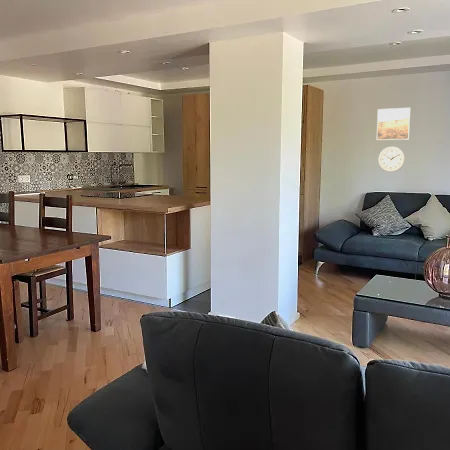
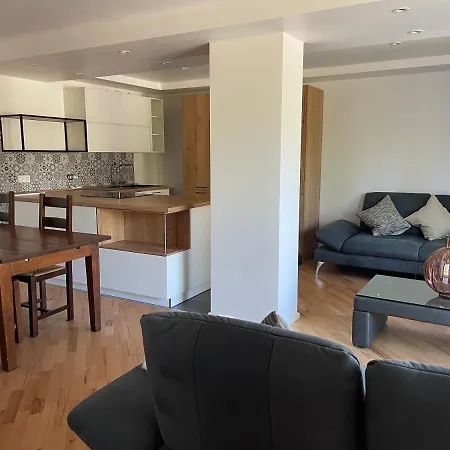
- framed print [376,107,411,141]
- wall clock [377,145,406,173]
